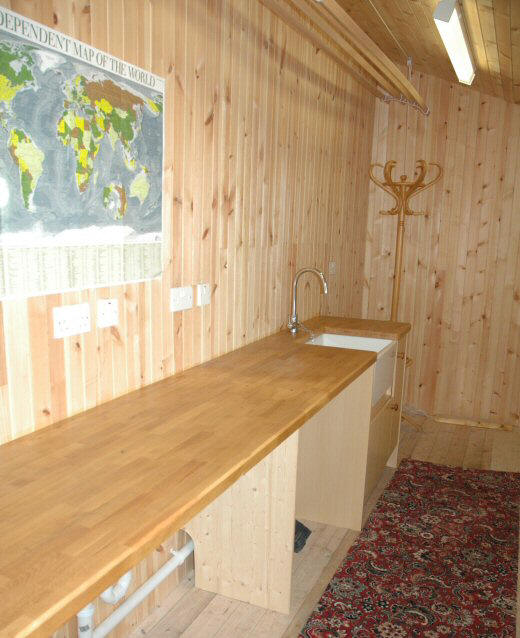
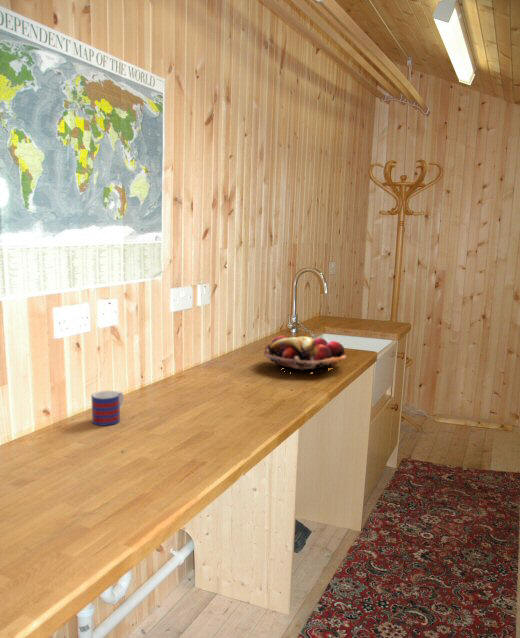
+ fruit basket [263,334,348,374]
+ mug [90,390,125,427]
